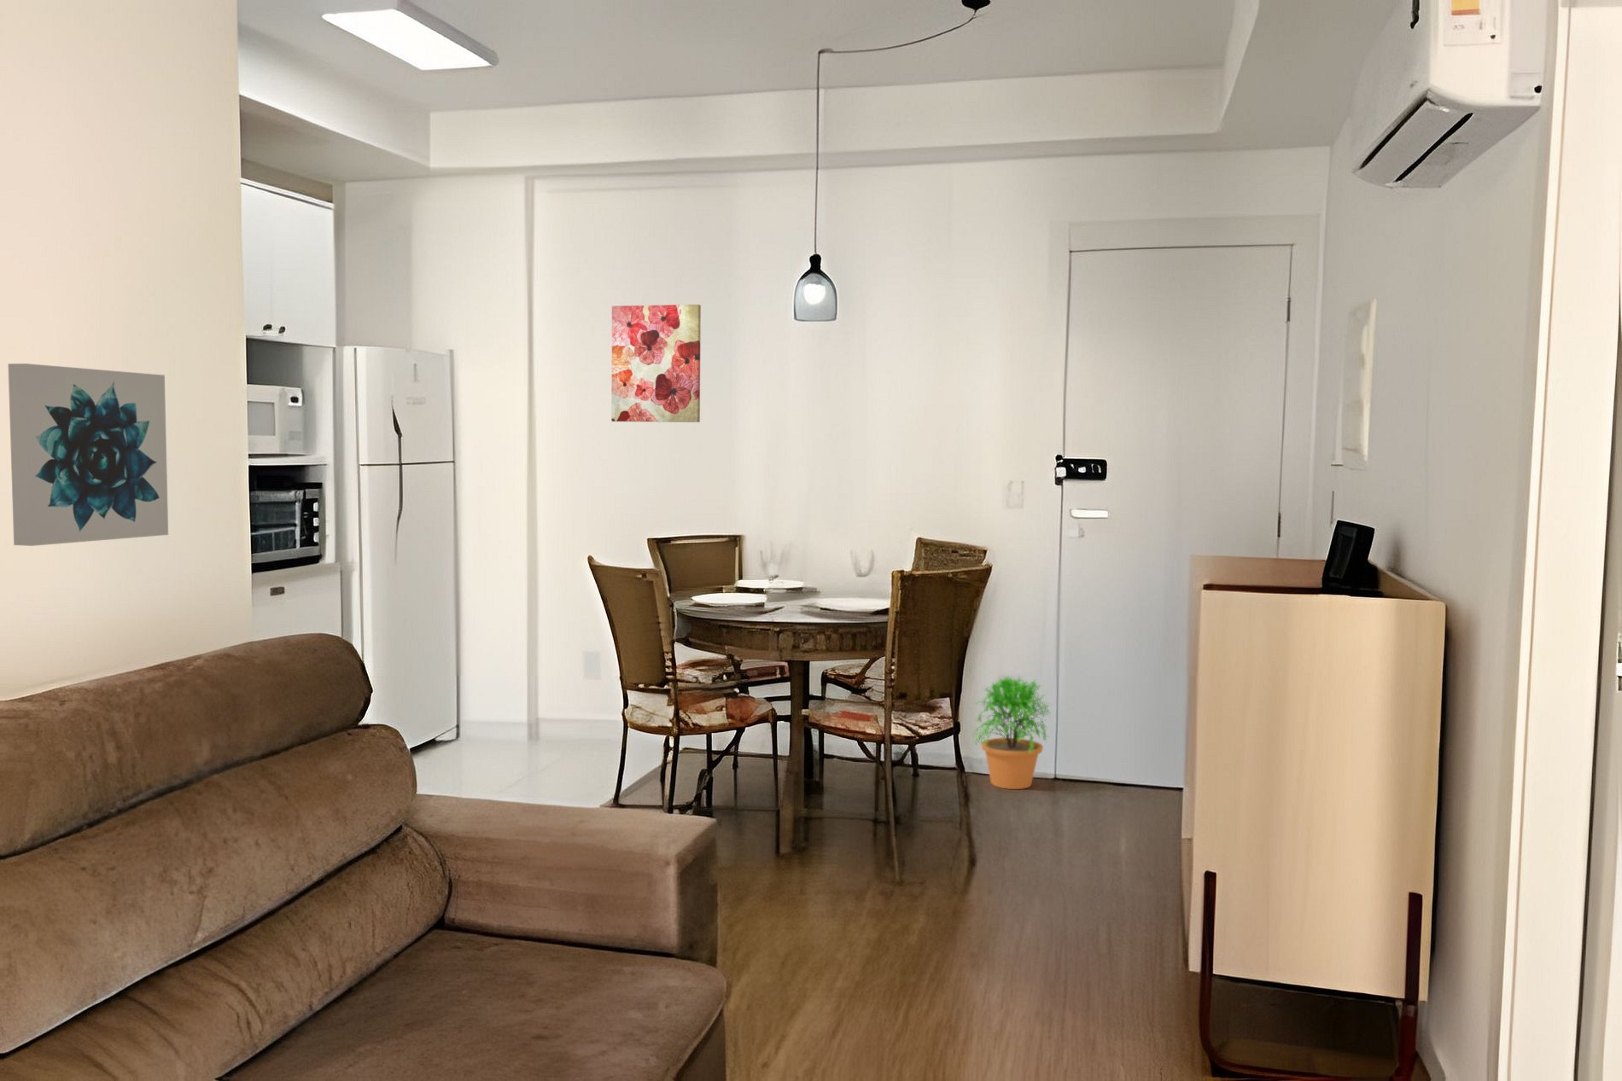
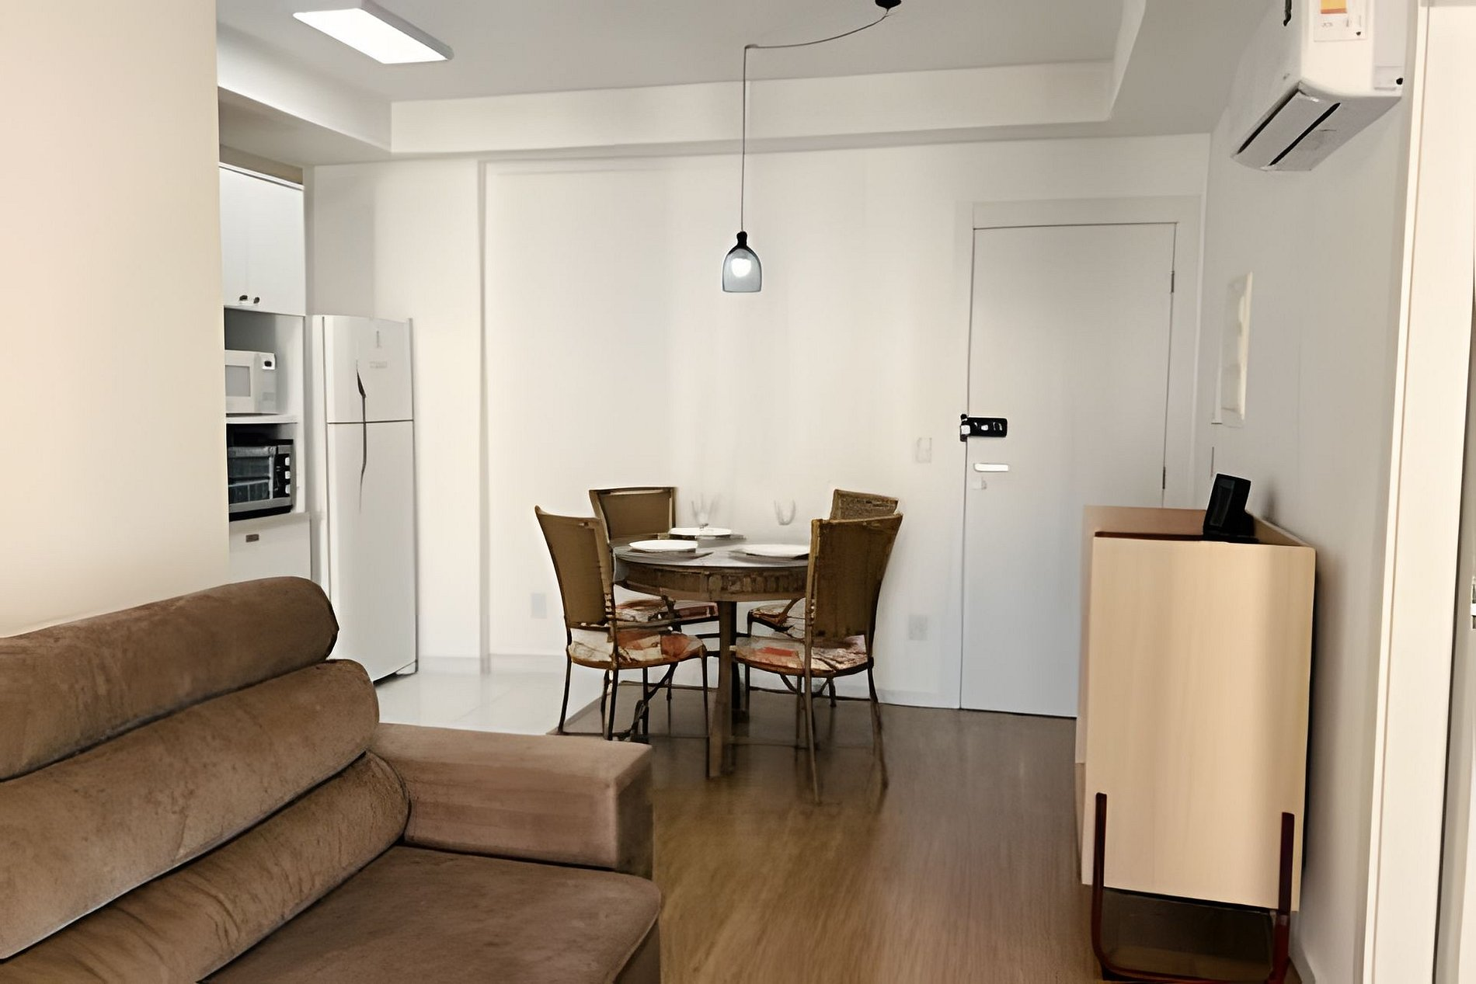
- wall art [7,363,169,547]
- wall art [611,304,701,423]
- potted plant [972,676,1054,790]
